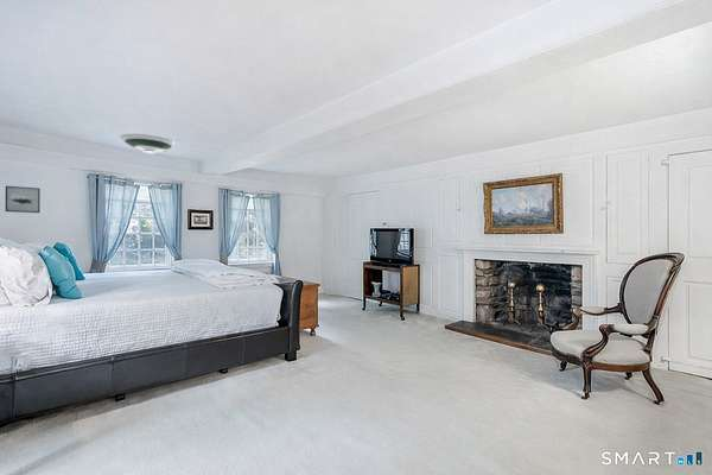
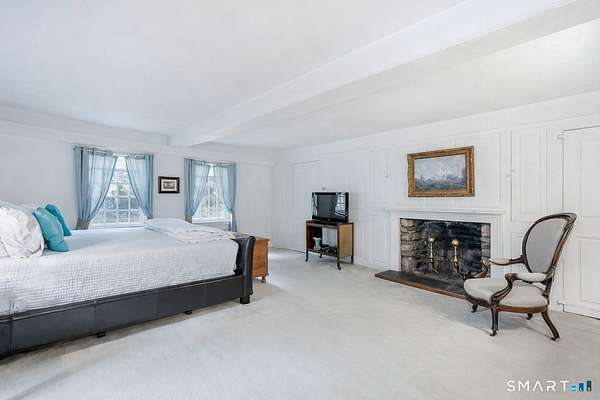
- wall art [5,185,42,214]
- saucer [119,133,177,154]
